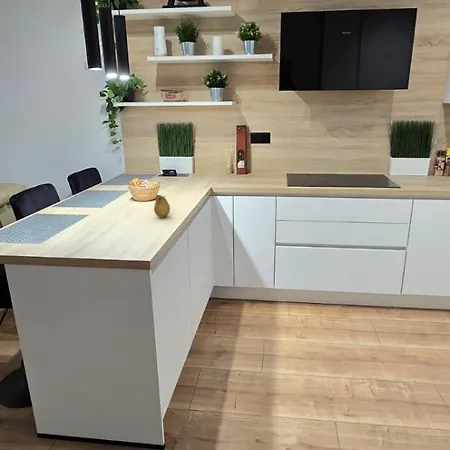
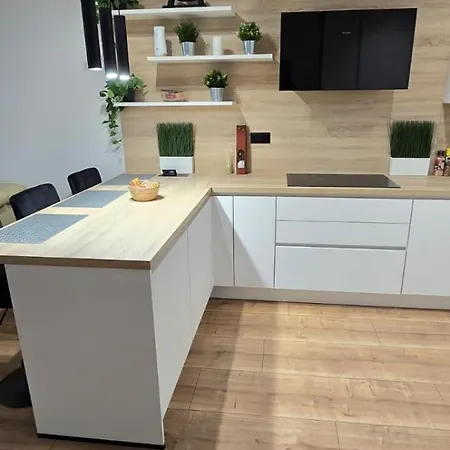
- fruit [153,194,171,219]
